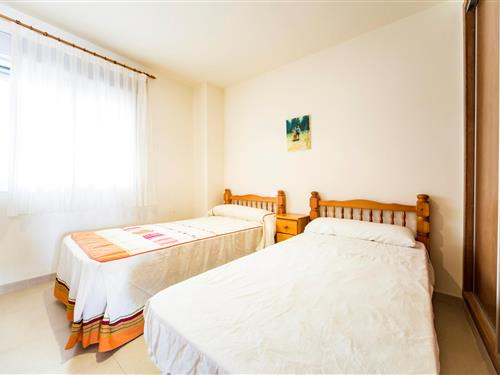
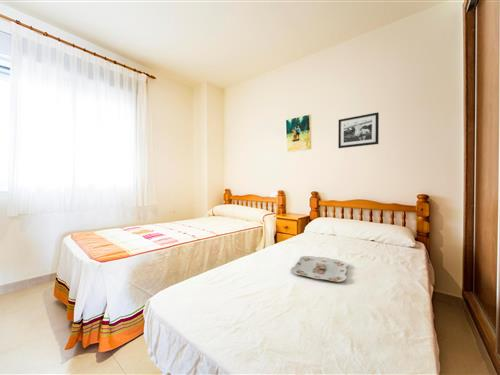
+ serving tray [290,255,349,283]
+ picture frame [337,111,380,149]
